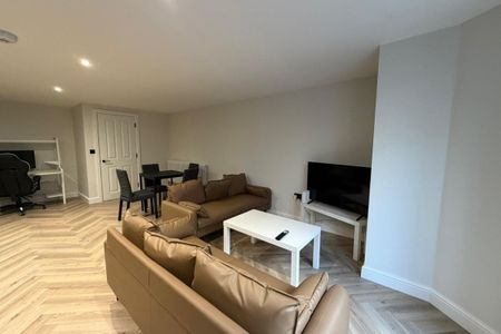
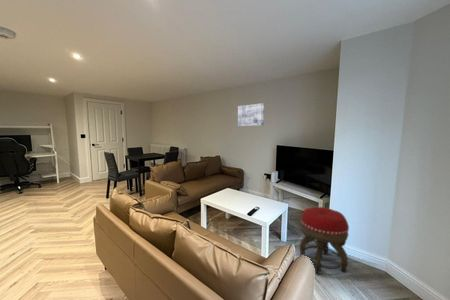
+ wall art [237,102,265,127]
+ footstool [299,206,350,275]
